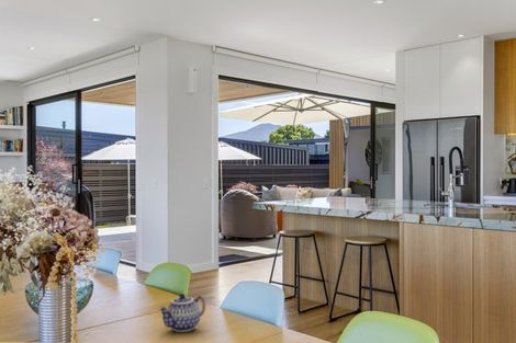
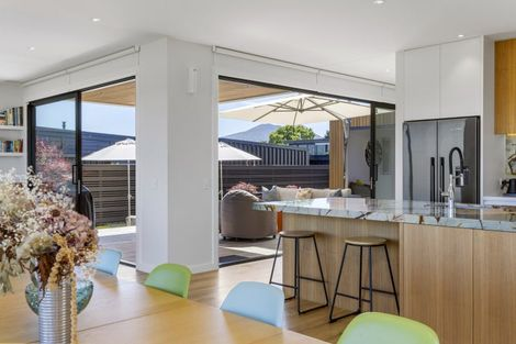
- teapot [157,293,206,333]
